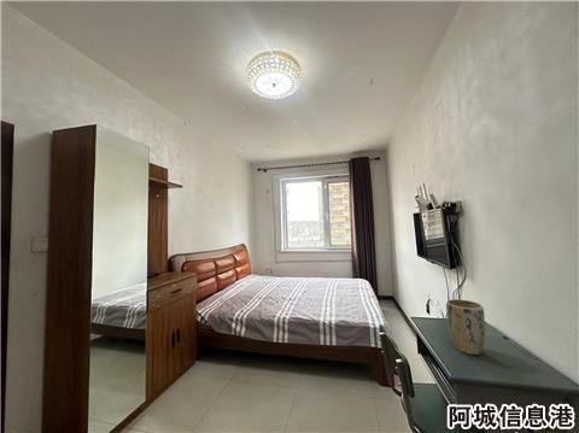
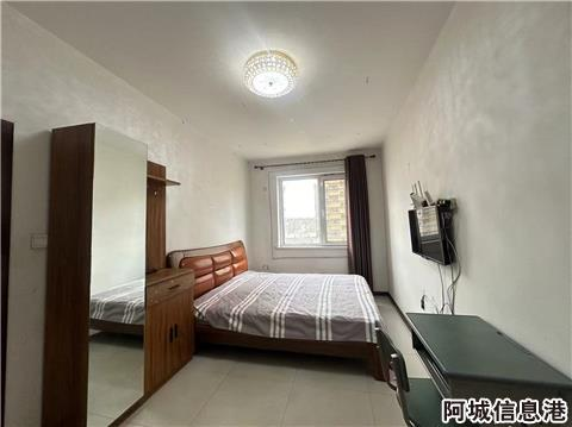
- plant pot [445,298,486,356]
